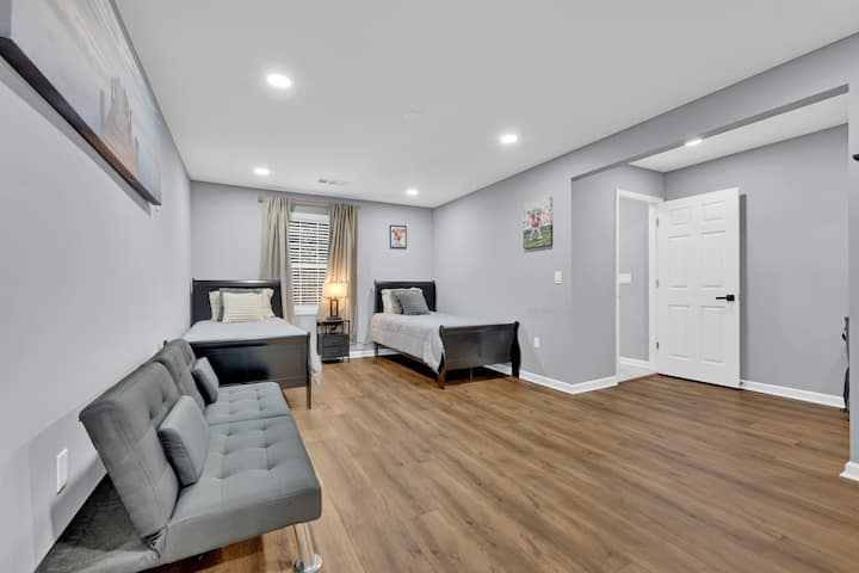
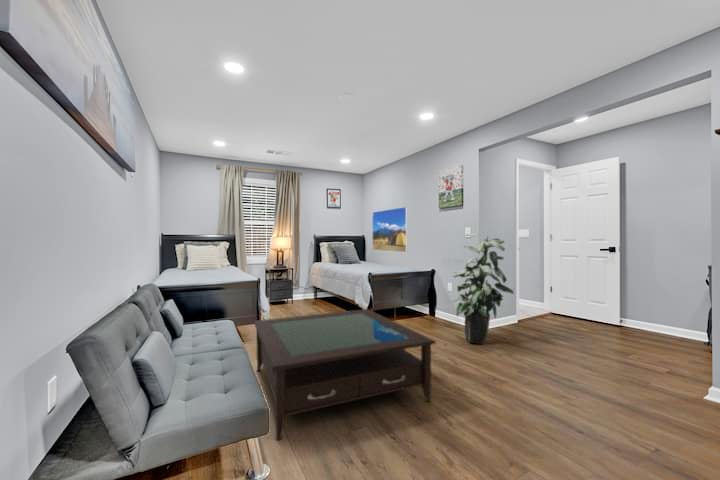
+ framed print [371,206,409,253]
+ indoor plant [451,232,515,345]
+ coffee table [253,308,436,442]
